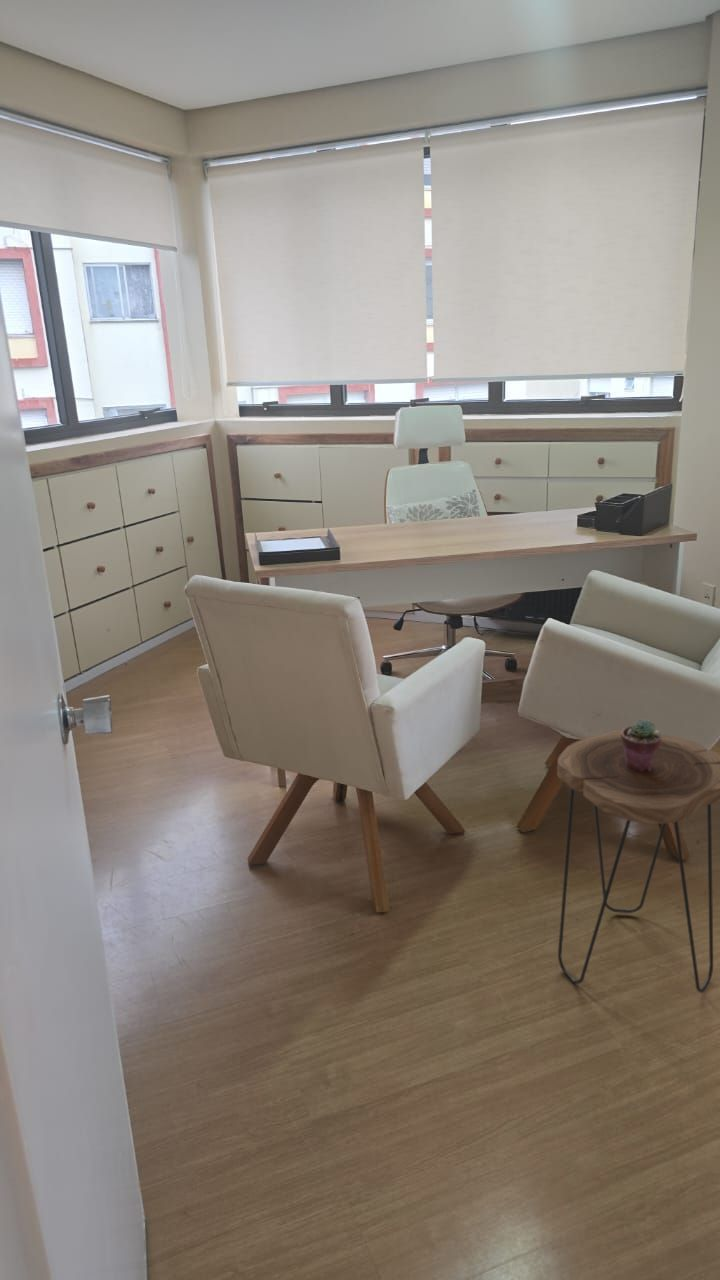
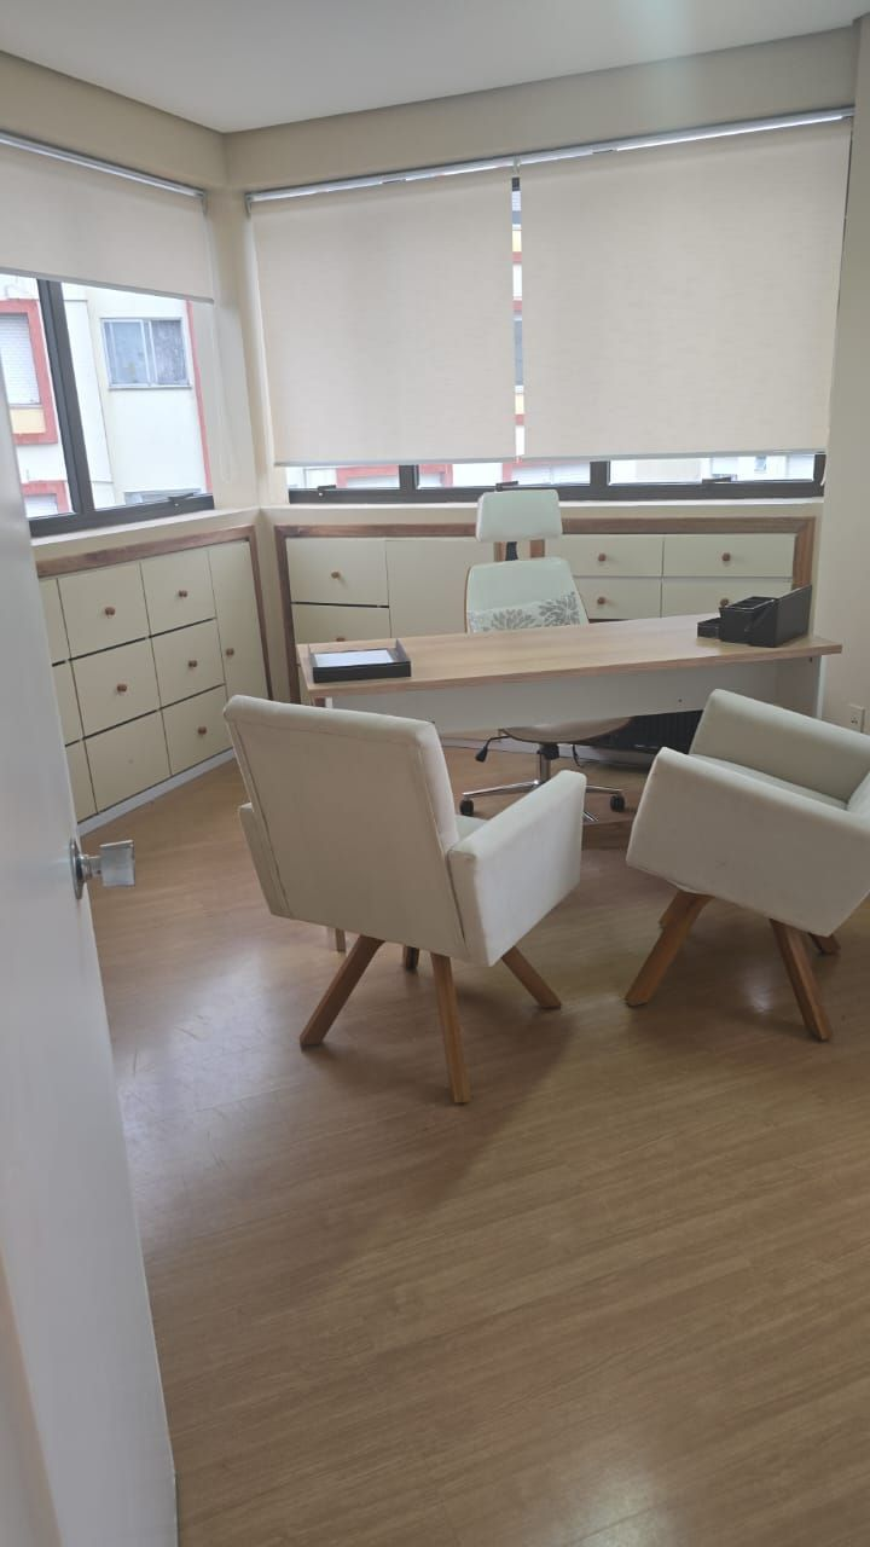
- potted succulent [621,719,661,772]
- side table [556,729,720,994]
